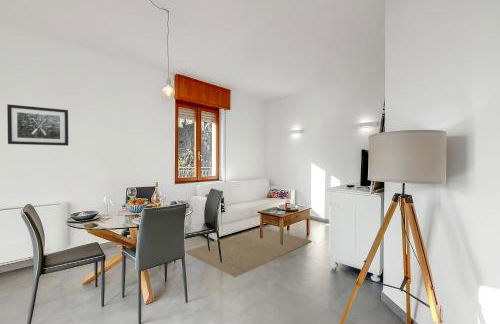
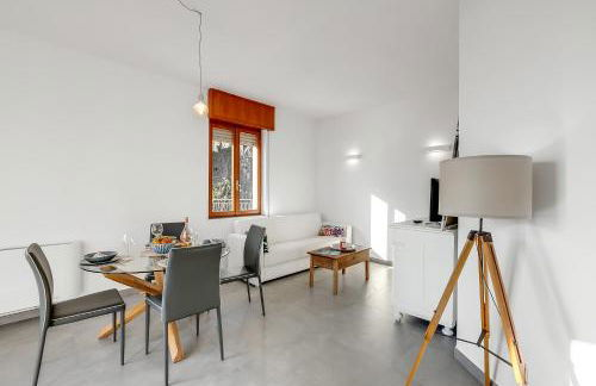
- wall art [6,103,69,147]
- rug [185,227,312,278]
